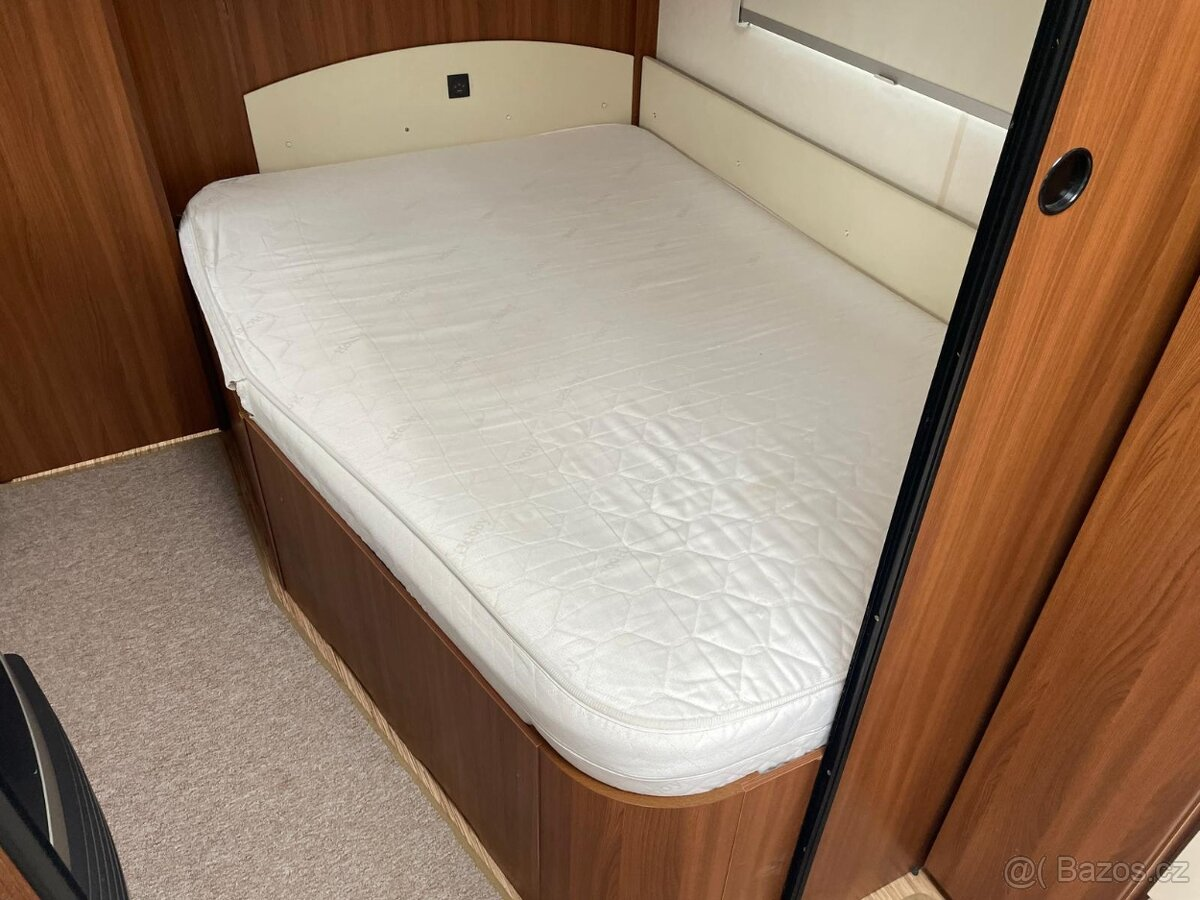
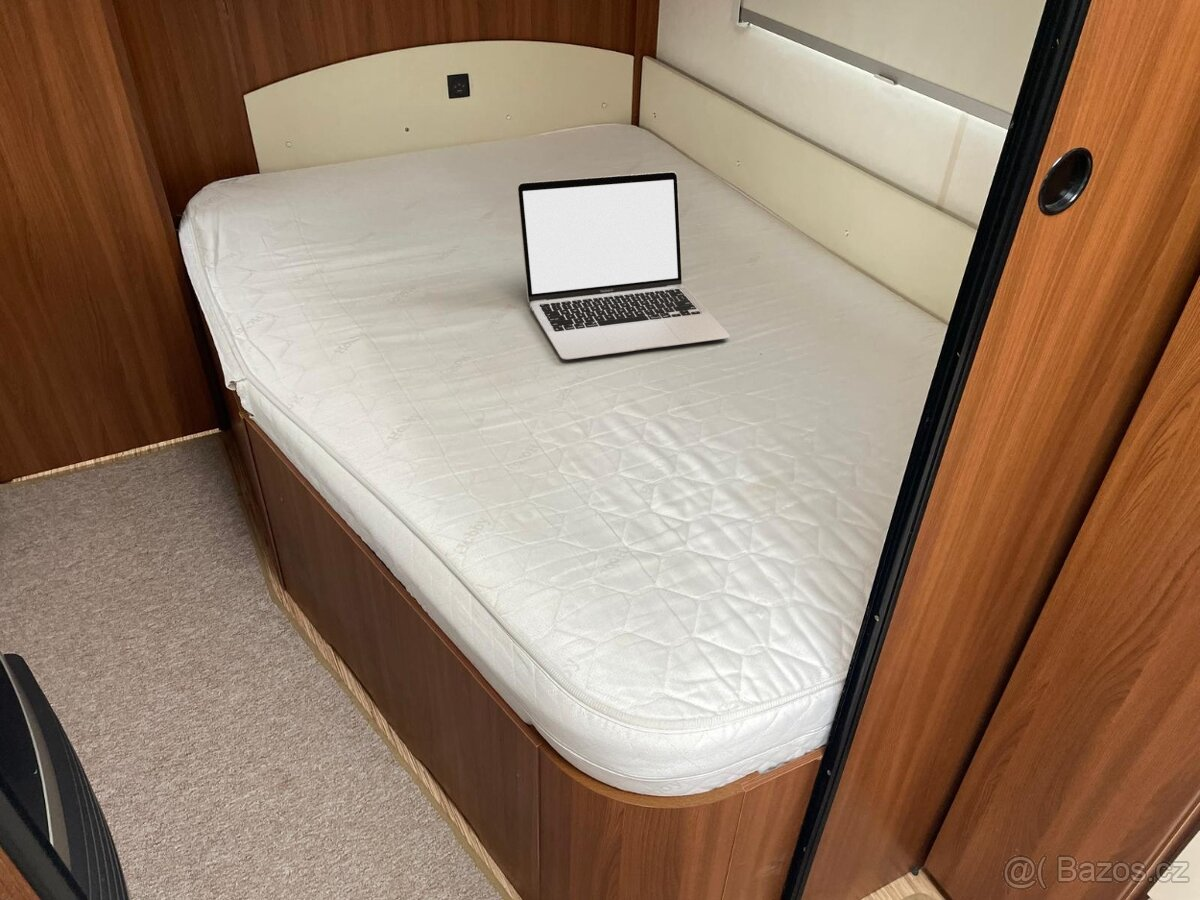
+ laptop [516,171,730,360]
